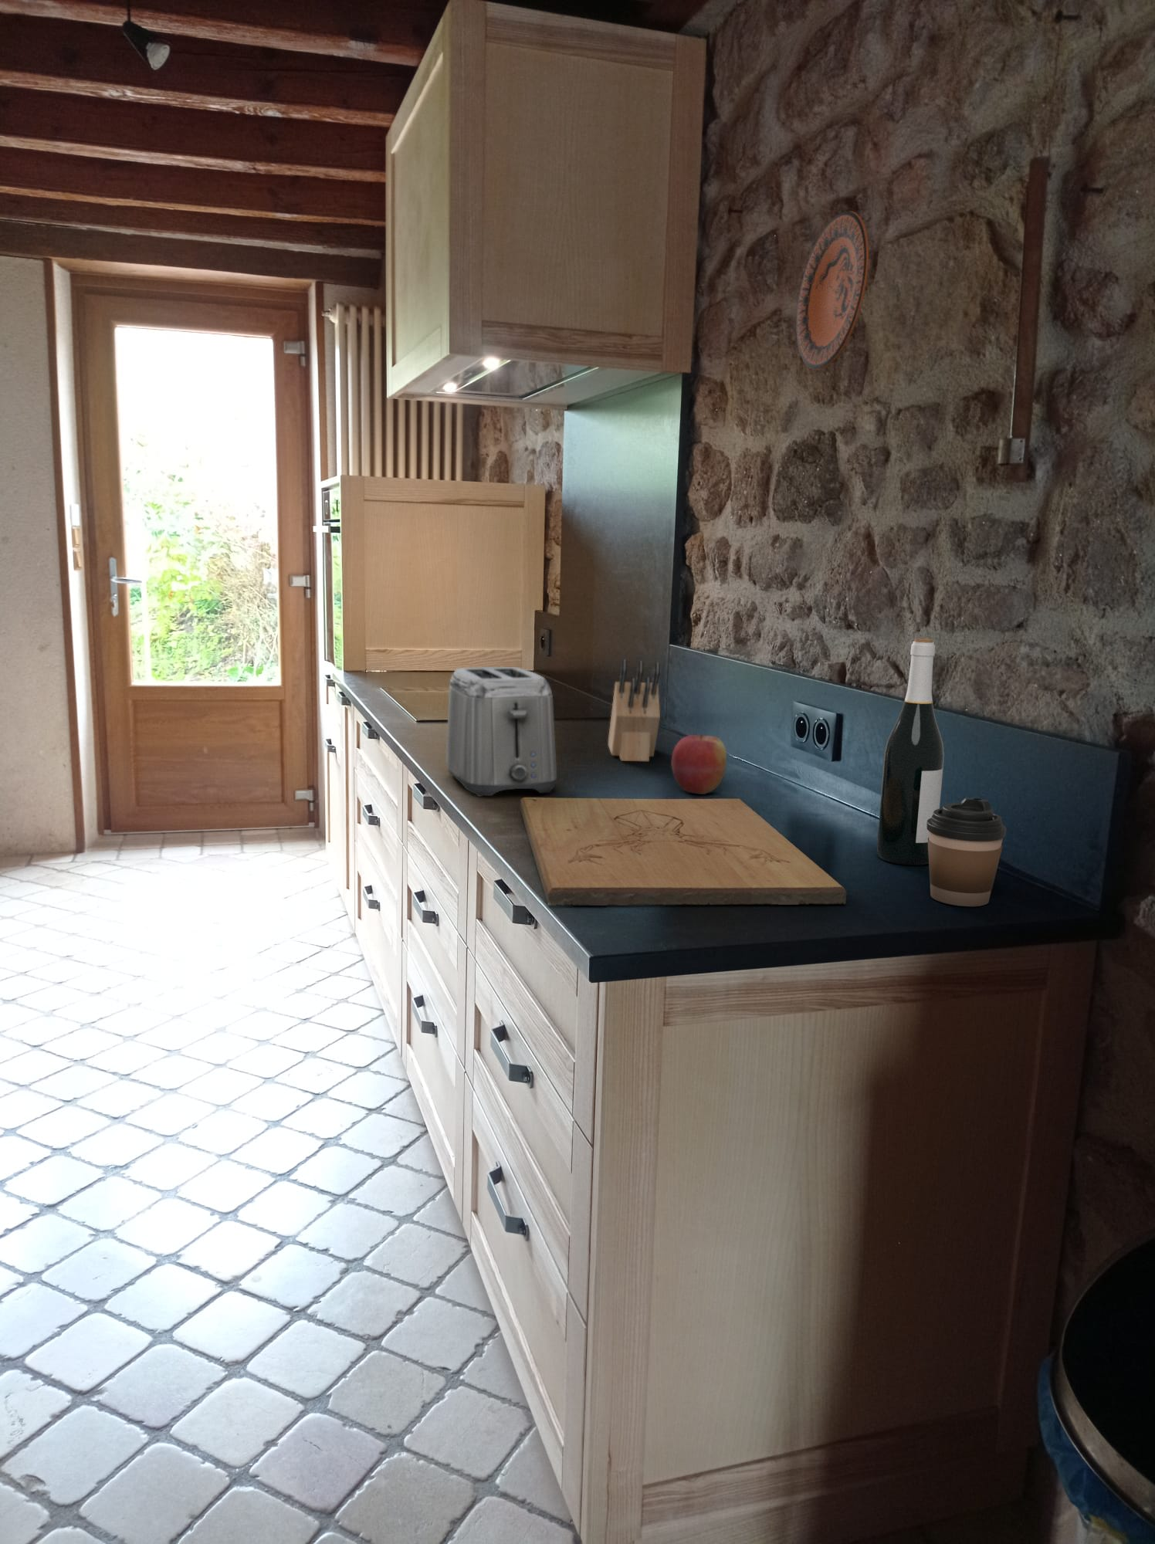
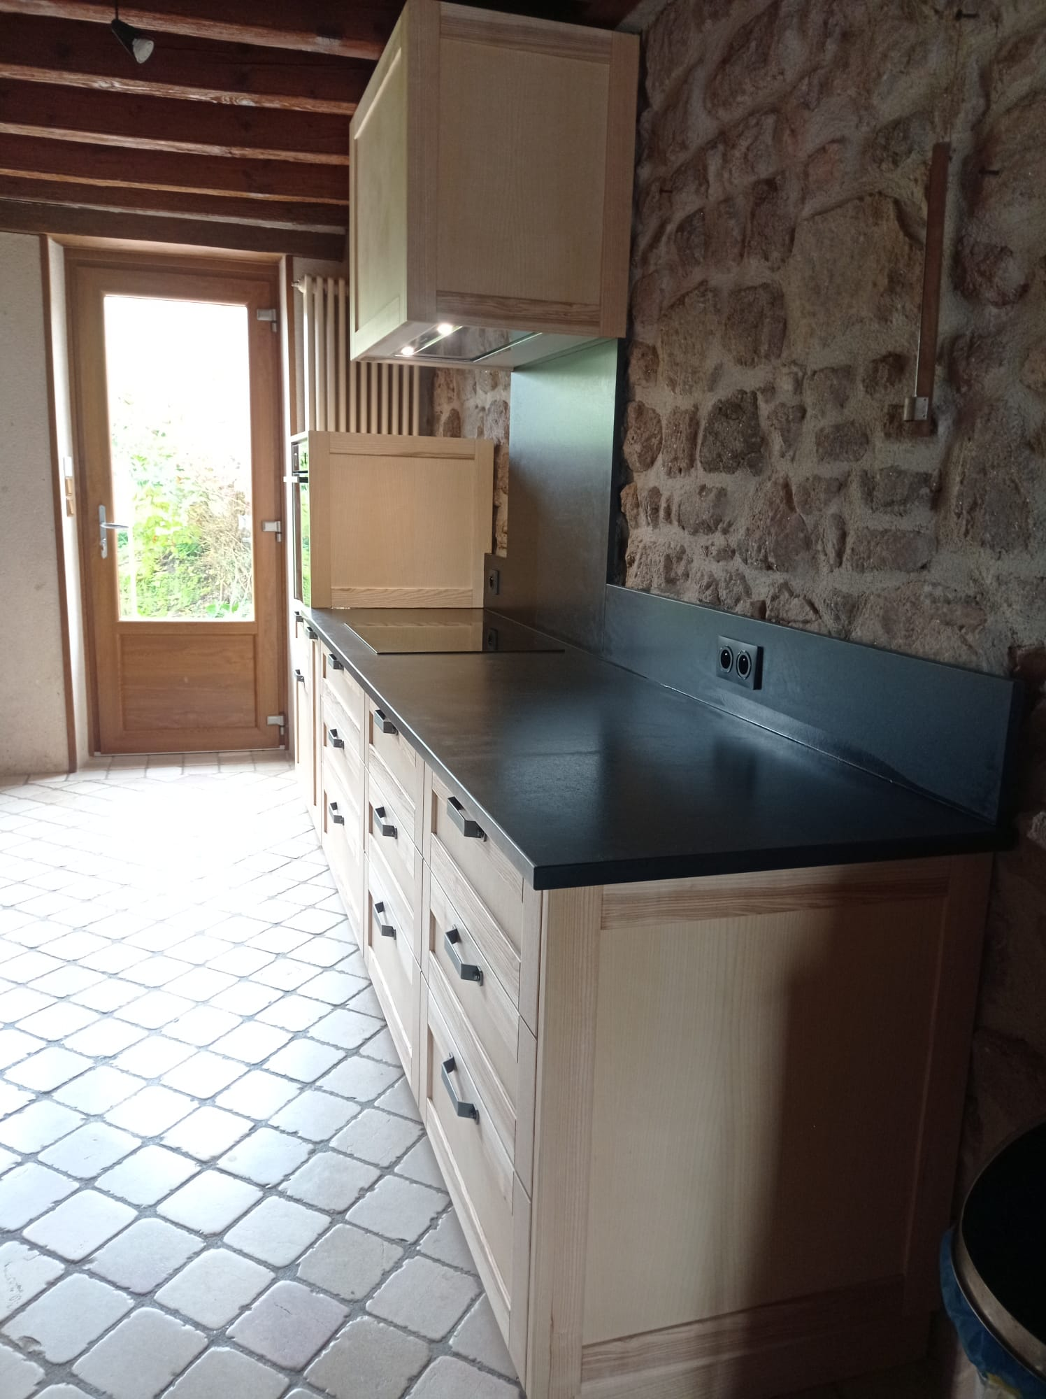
- apple [671,734,727,796]
- coffee cup [927,797,1007,907]
- decorative plate [796,210,870,371]
- knife block [608,659,661,763]
- toaster [445,666,557,798]
- wine bottle [876,638,945,866]
- cutting board [519,797,847,906]
